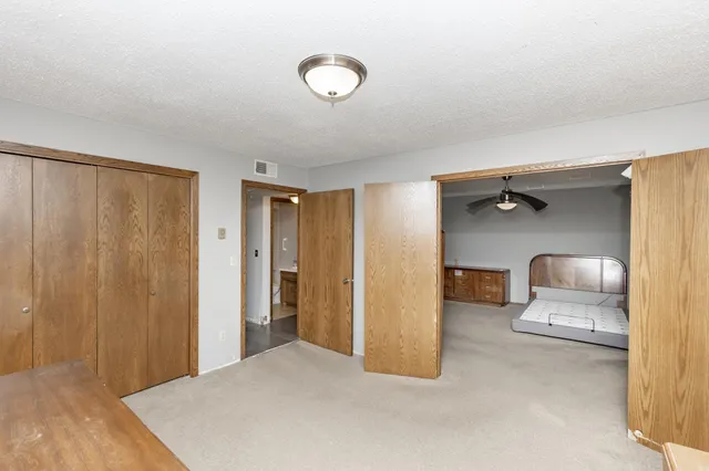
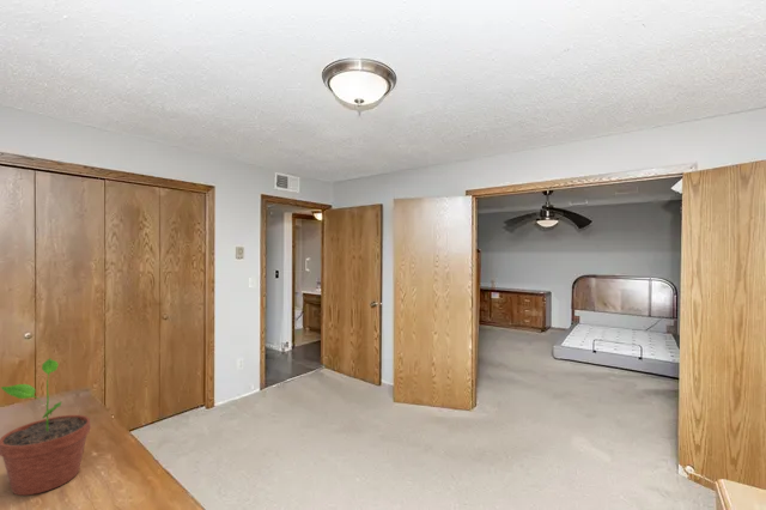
+ potted plant [0,358,91,496]
